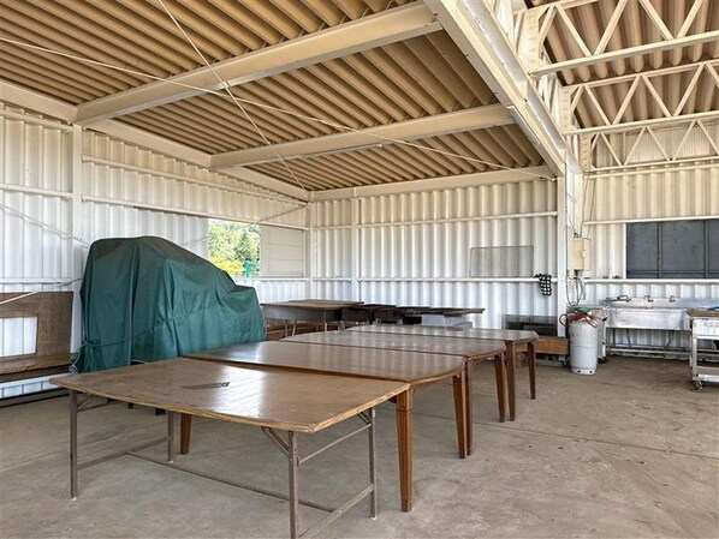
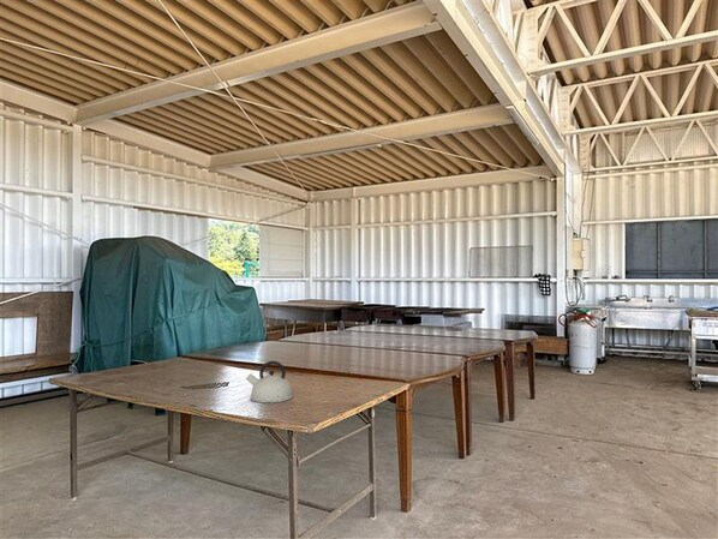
+ kettle [245,360,294,403]
